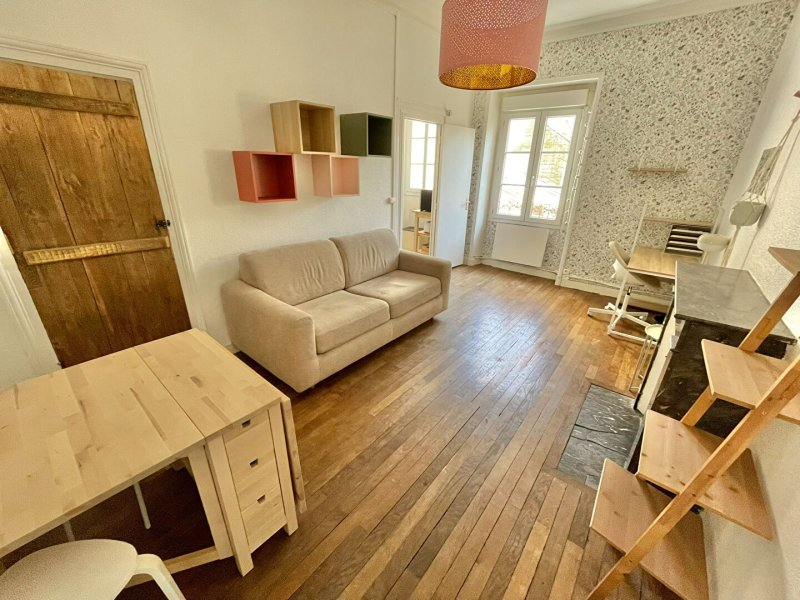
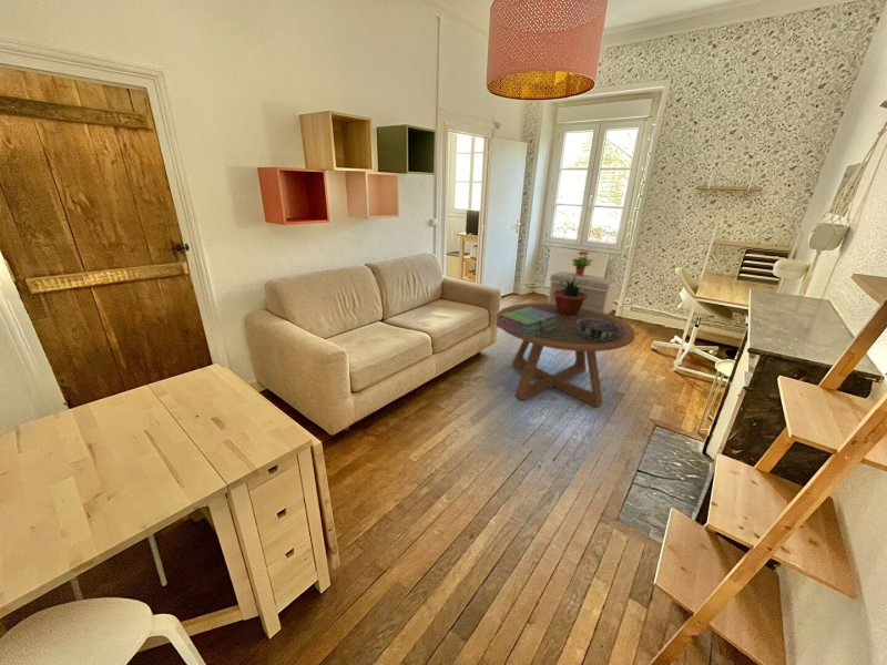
+ coffee table [496,301,636,408]
+ potted plant [571,250,594,275]
+ stack of books [496,307,558,338]
+ potted plant [553,276,599,317]
+ decorative bowl [577,318,620,341]
+ bench [547,270,620,314]
